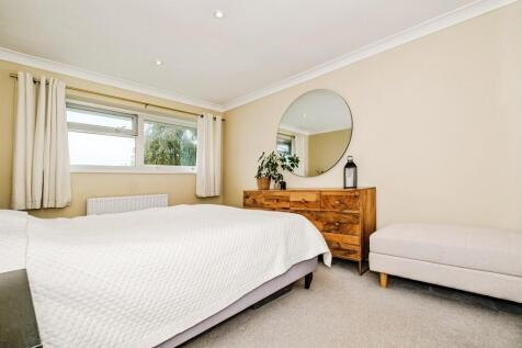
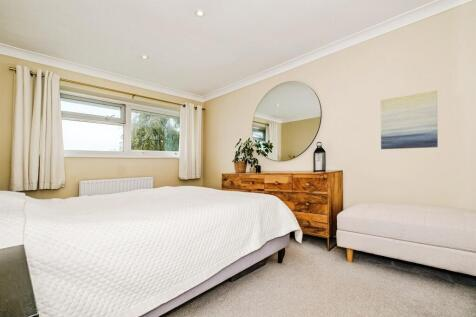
+ wall art [380,89,439,150]
